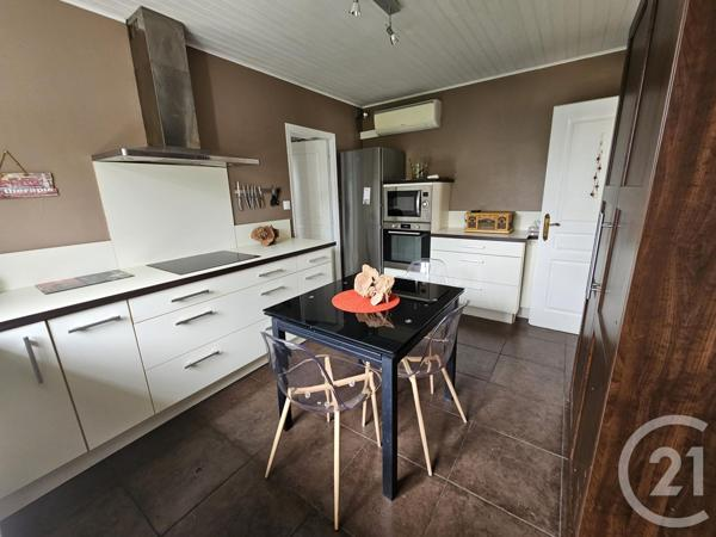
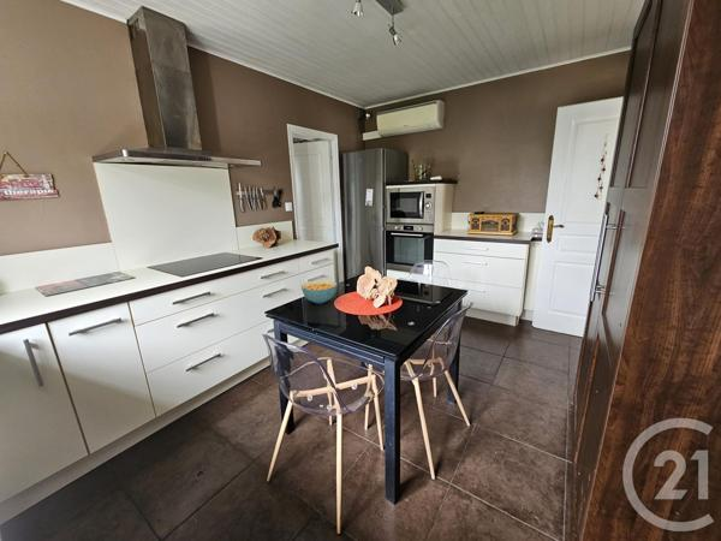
+ cereal bowl [300,279,339,304]
